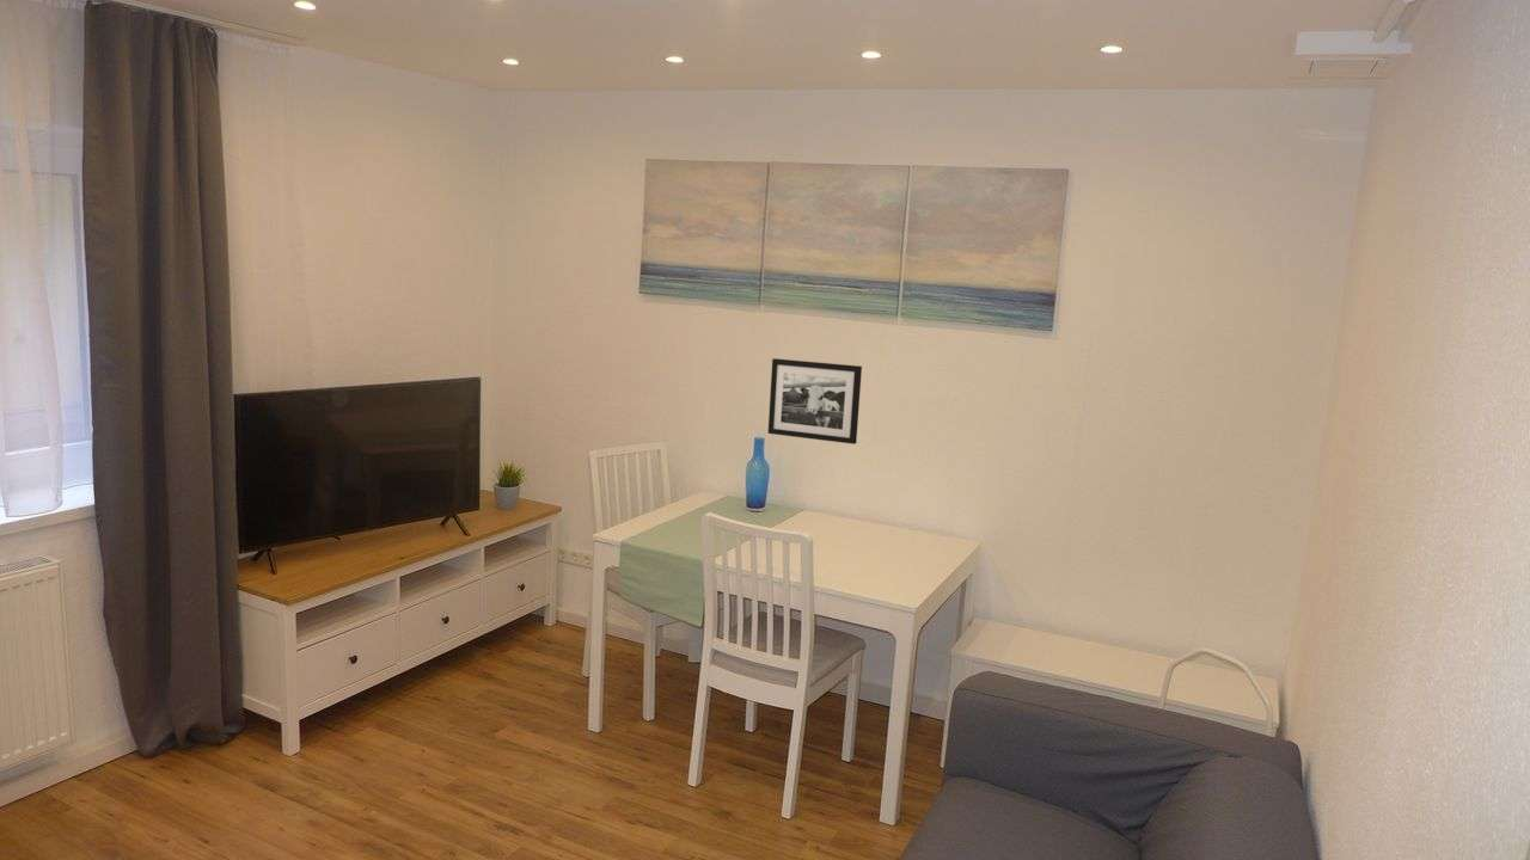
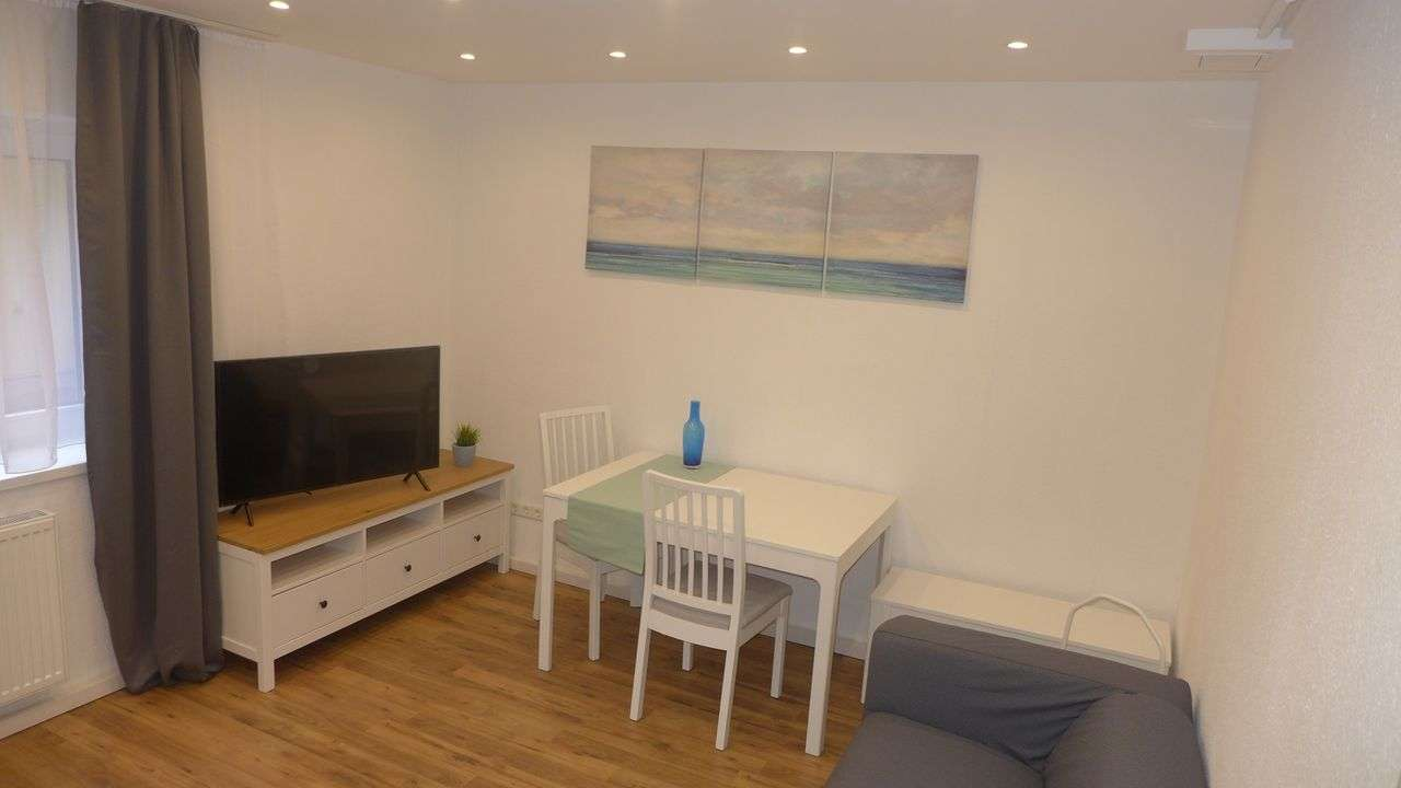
- picture frame [767,357,863,446]
